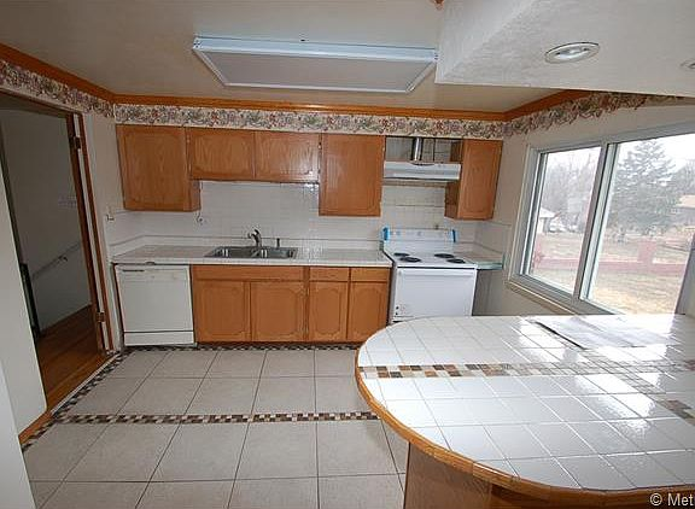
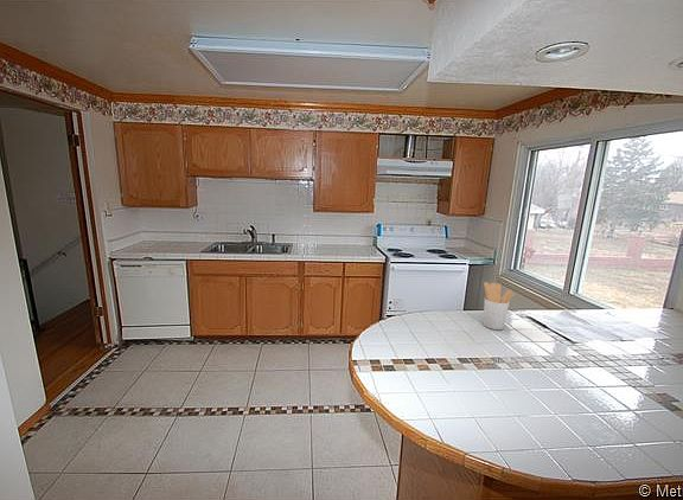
+ utensil holder [483,281,515,331]
